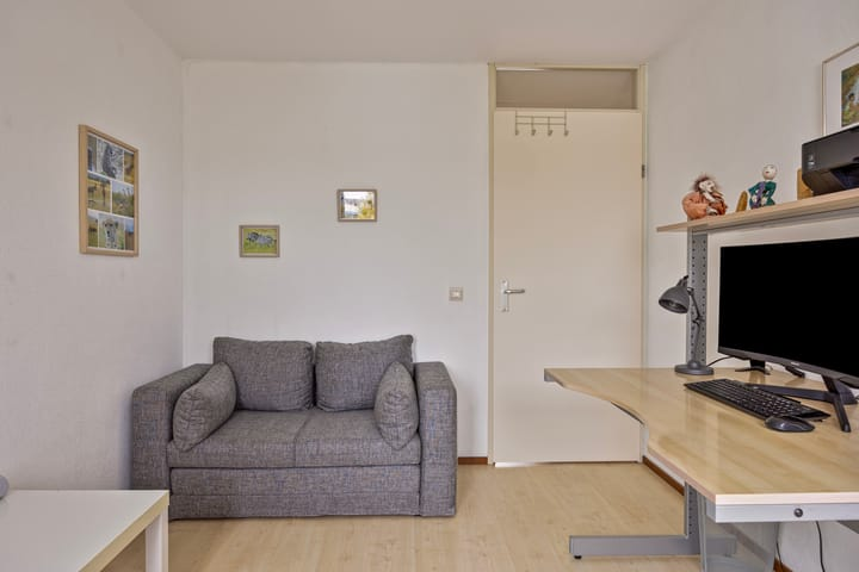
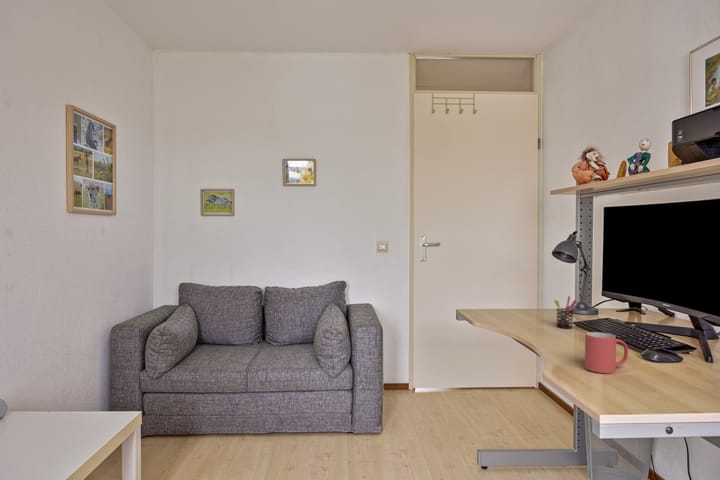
+ pen holder [554,295,578,330]
+ mug [584,331,629,374]
